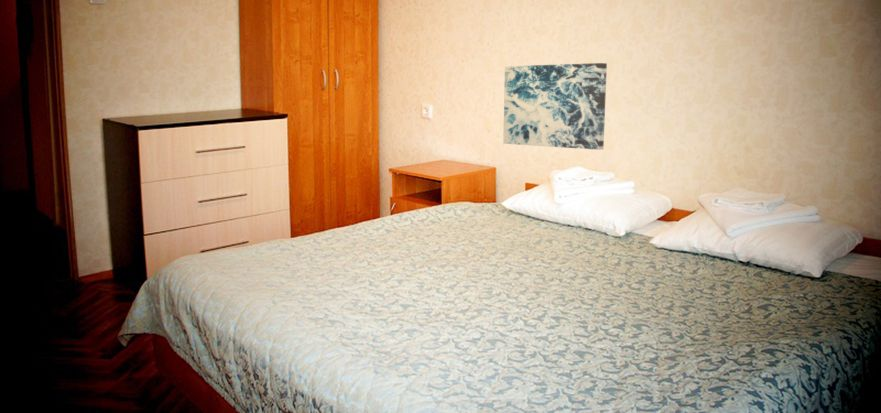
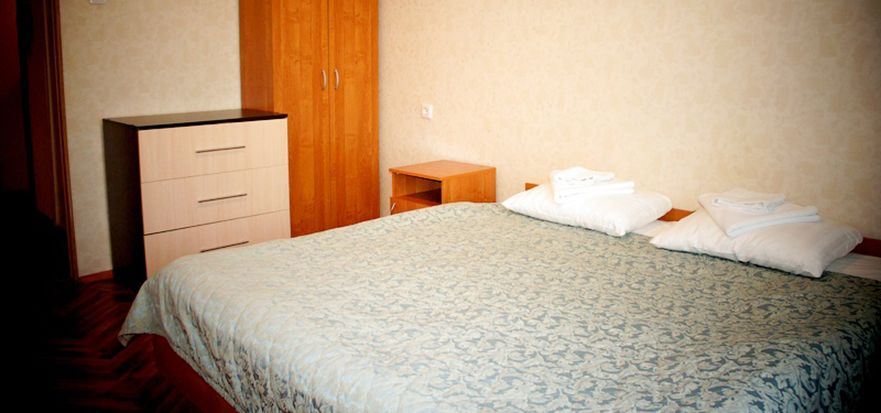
- wall art [502,62,608,151]
